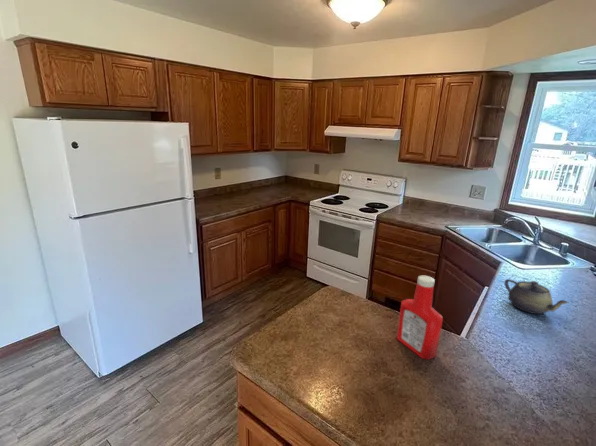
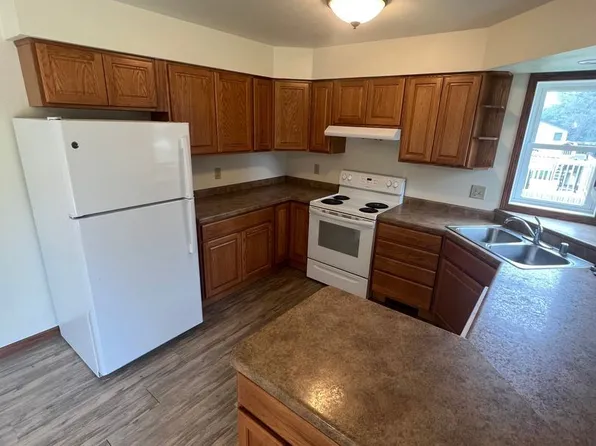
- soap bottle [396,275,444,361]
- teapot [504,278,570,315]
